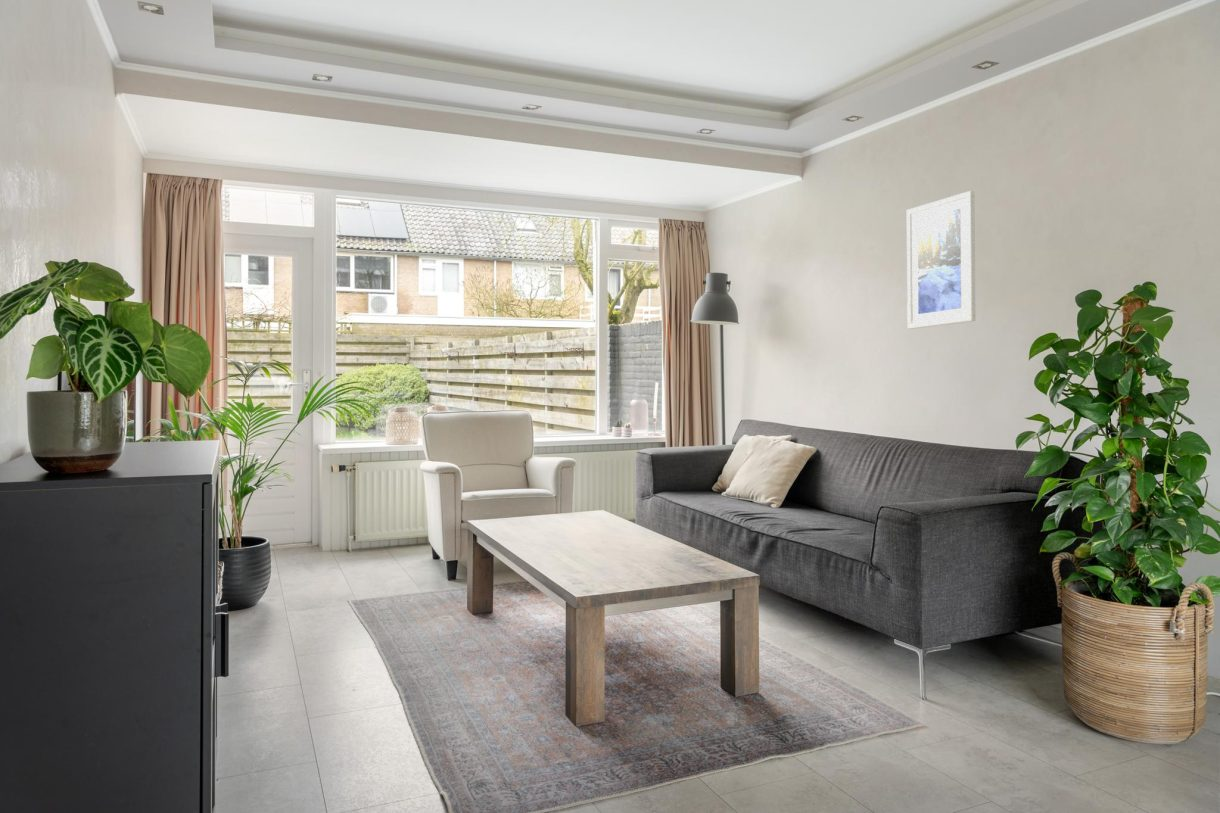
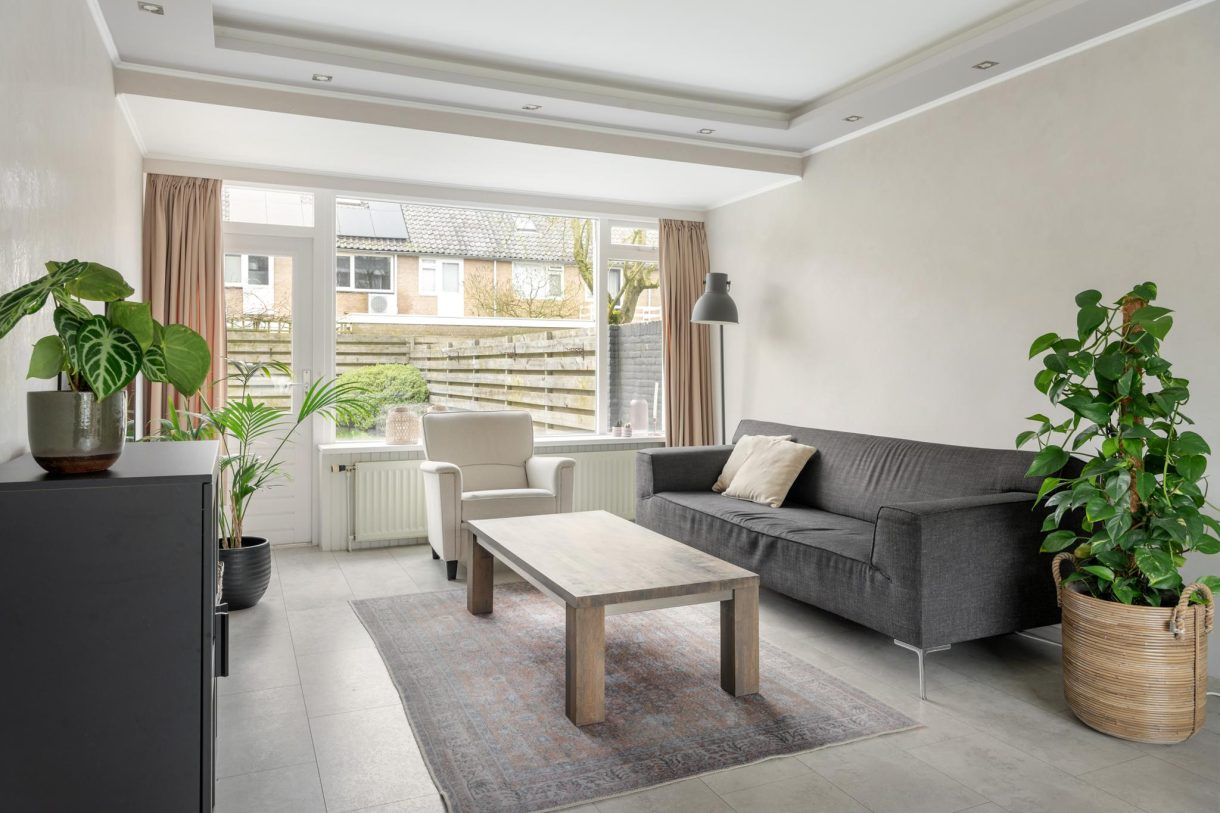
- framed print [906,190,976,330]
